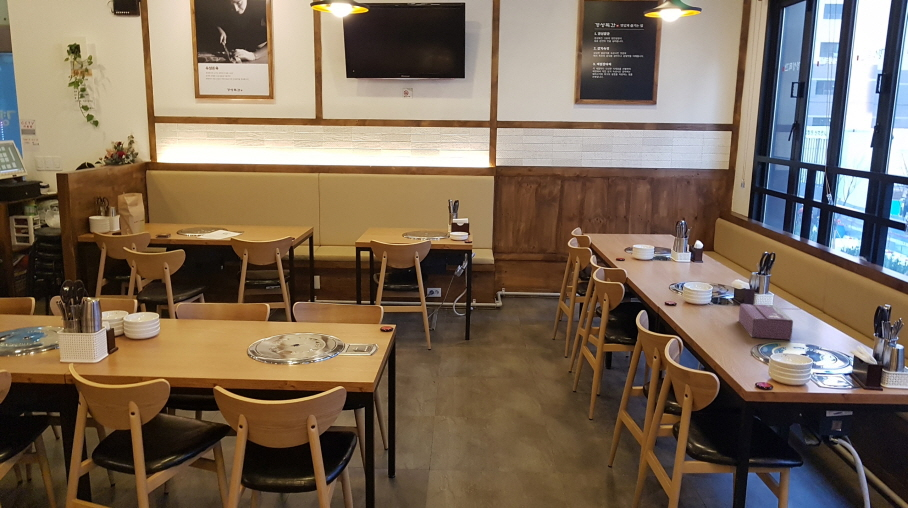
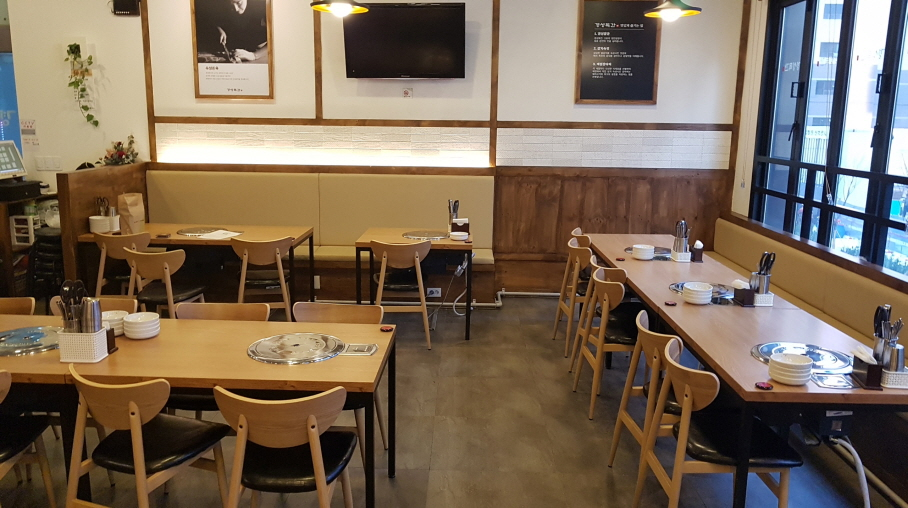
- tissue box [738,303,794,341]
